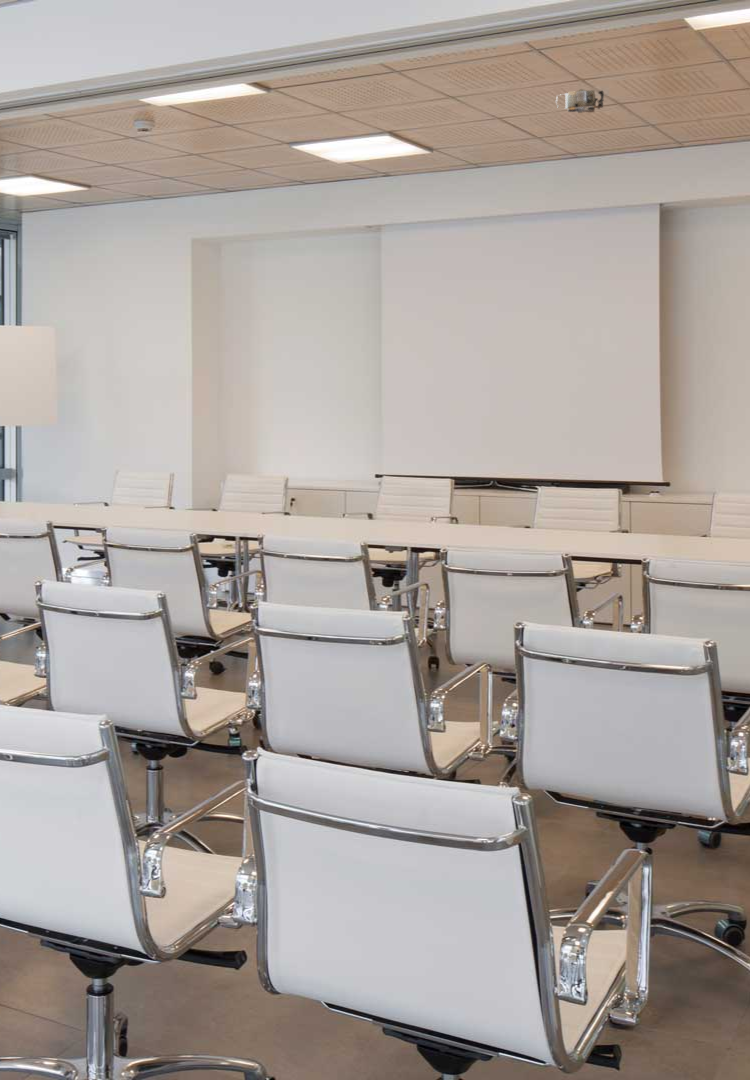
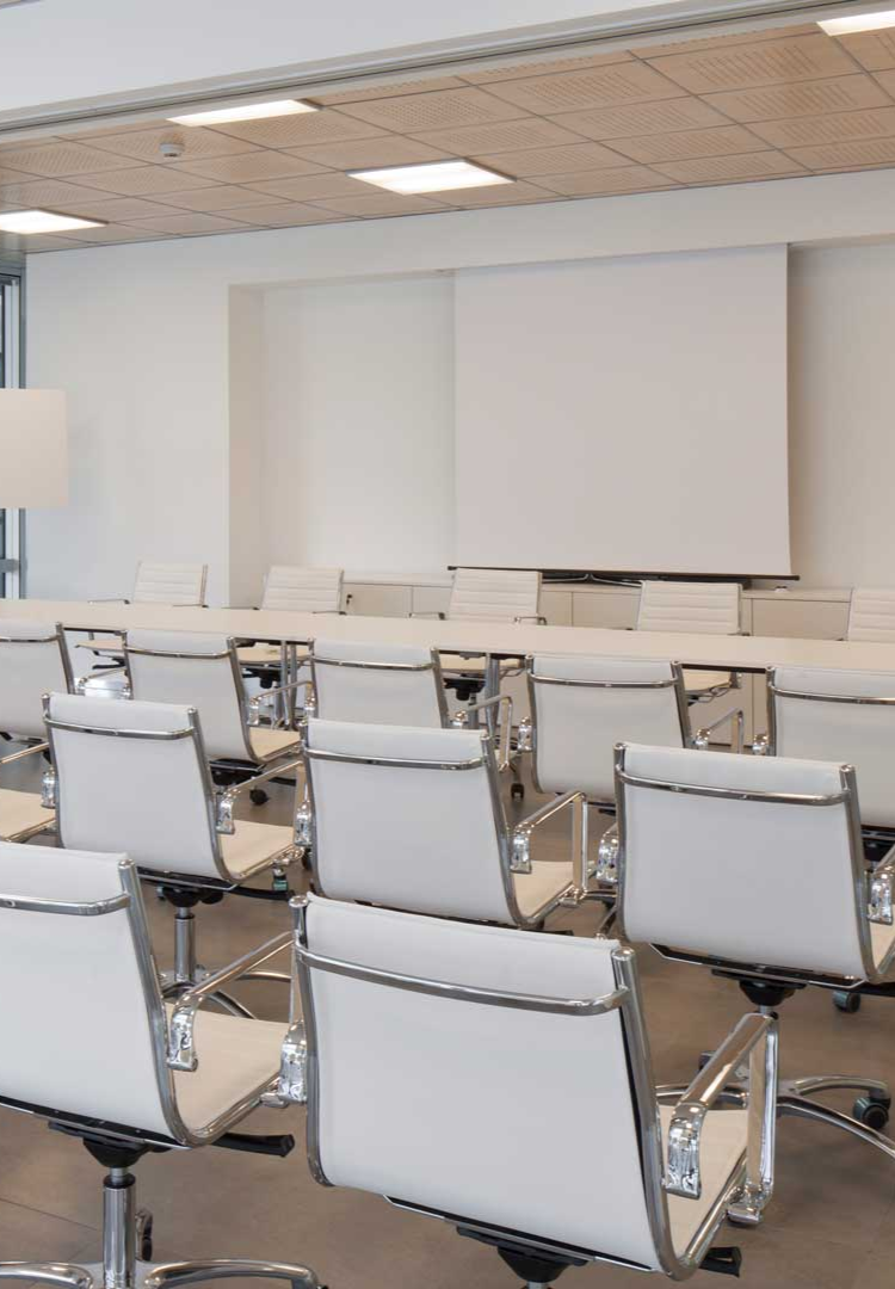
- projector [554,88,605,114]
